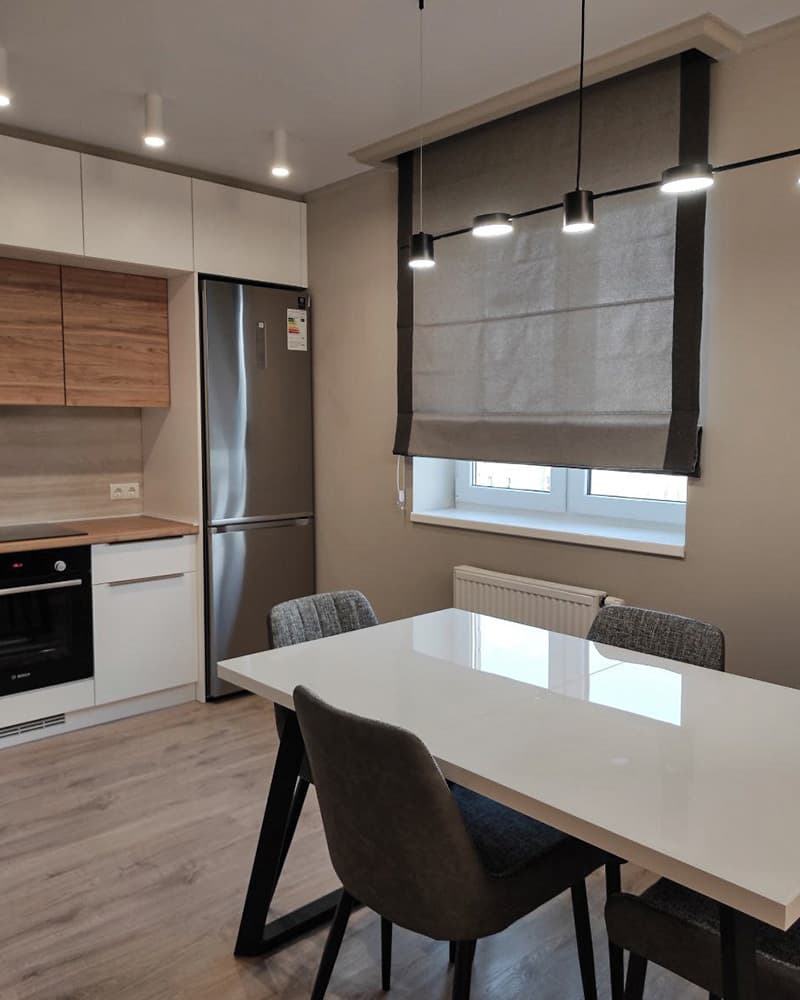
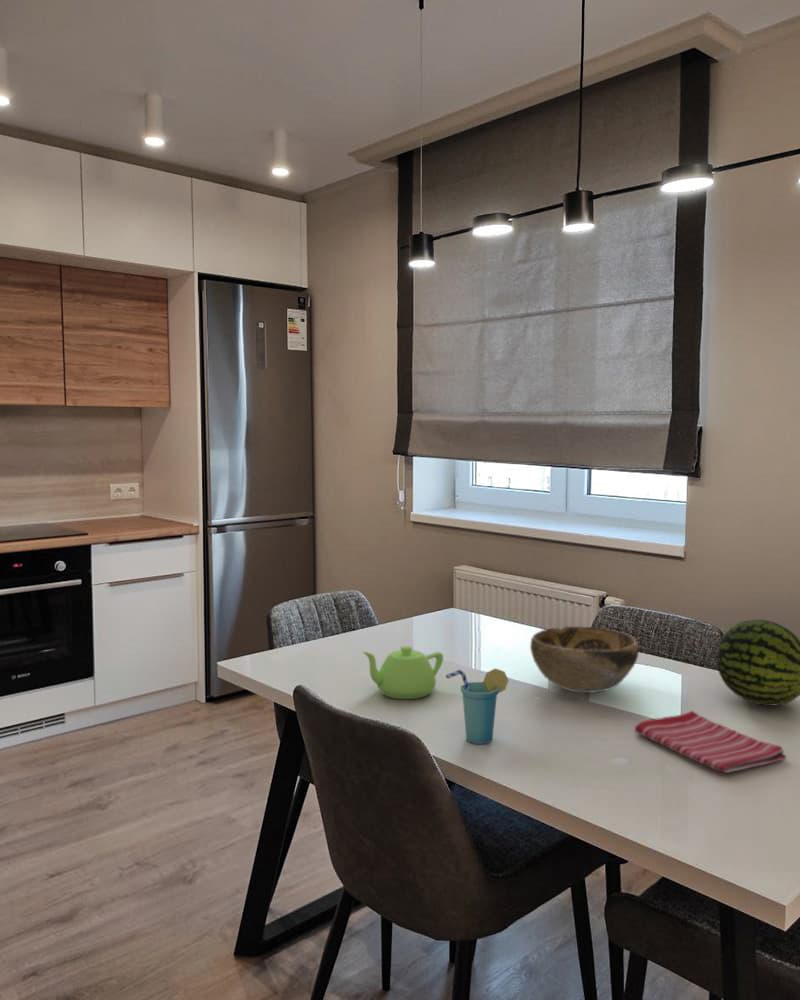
+ dish towel [634,710,787,774]
+ cup [445,667,509,745]
+ decorative bowl [529,625,640,694]
+ fruit [714,619,800,707]
+ teapot [362,645,444,700]
